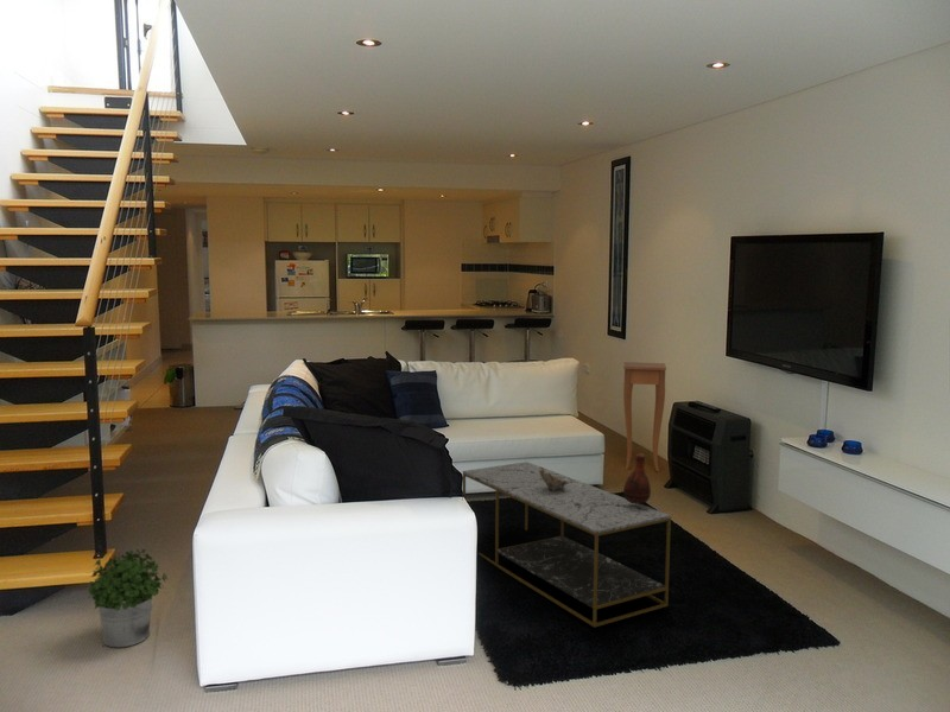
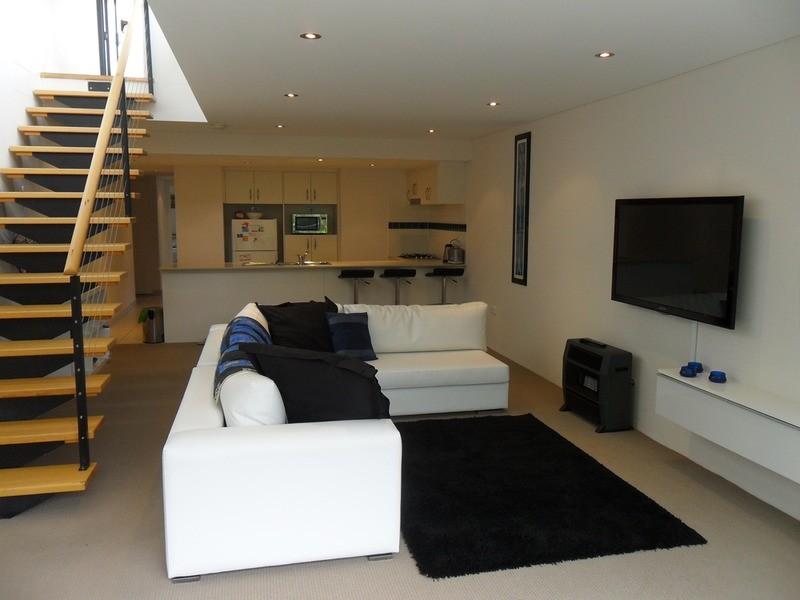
- potted plant [87,548,170,648]
- decorative bowl [539,468,569,491]
- coffee table [462,460,672,629]
- side table [622,361,667,472]
- vase [622,452,652,504]
